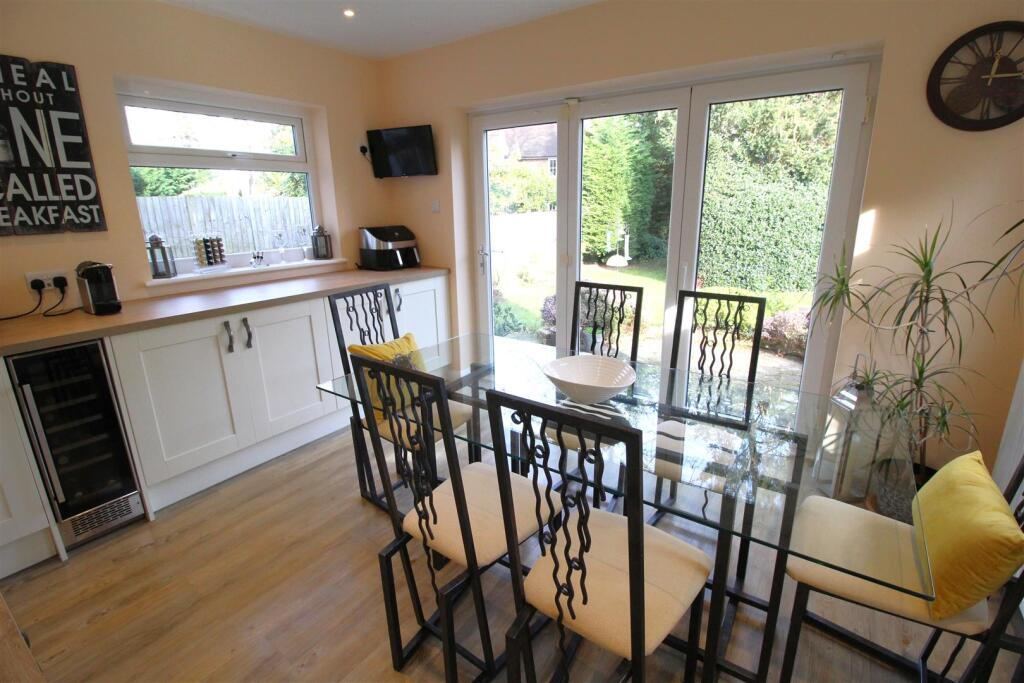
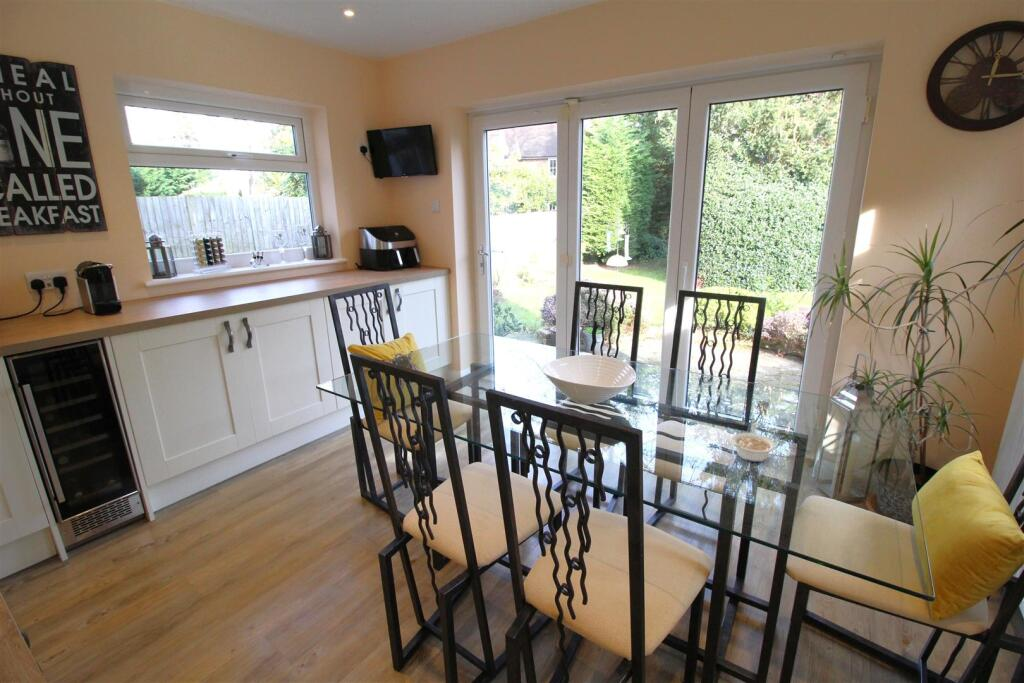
+ legume [731,432,776,463]
